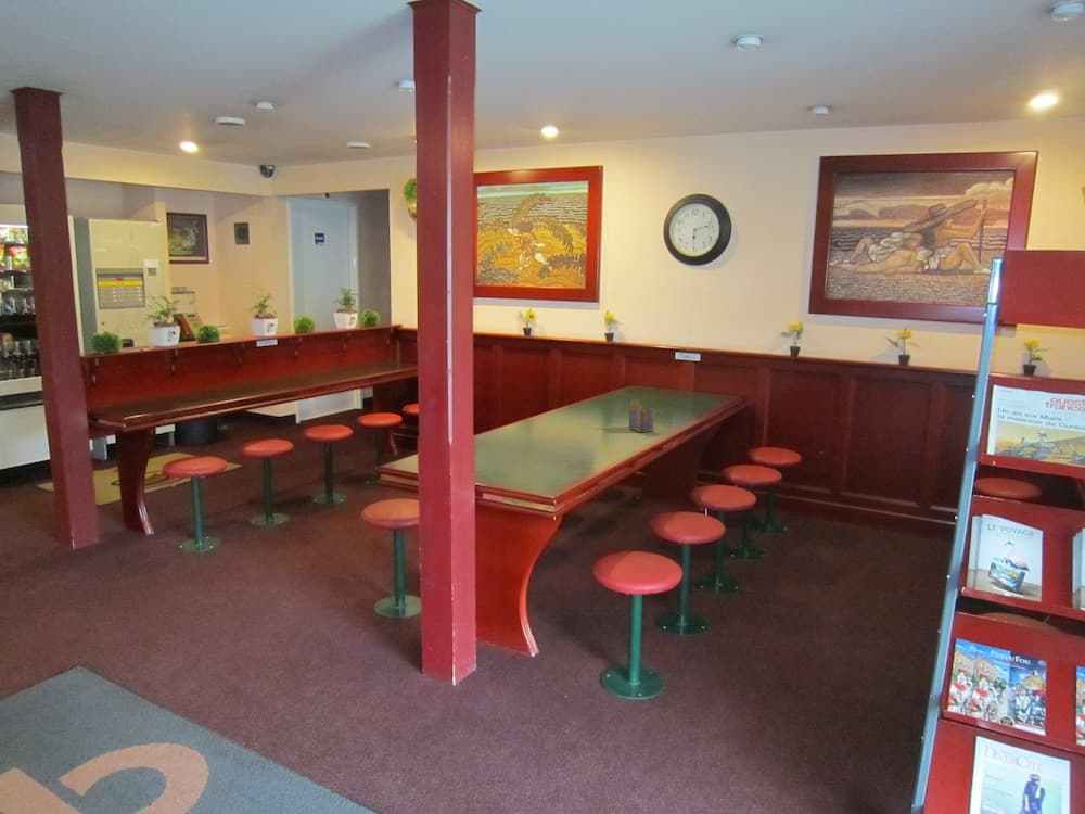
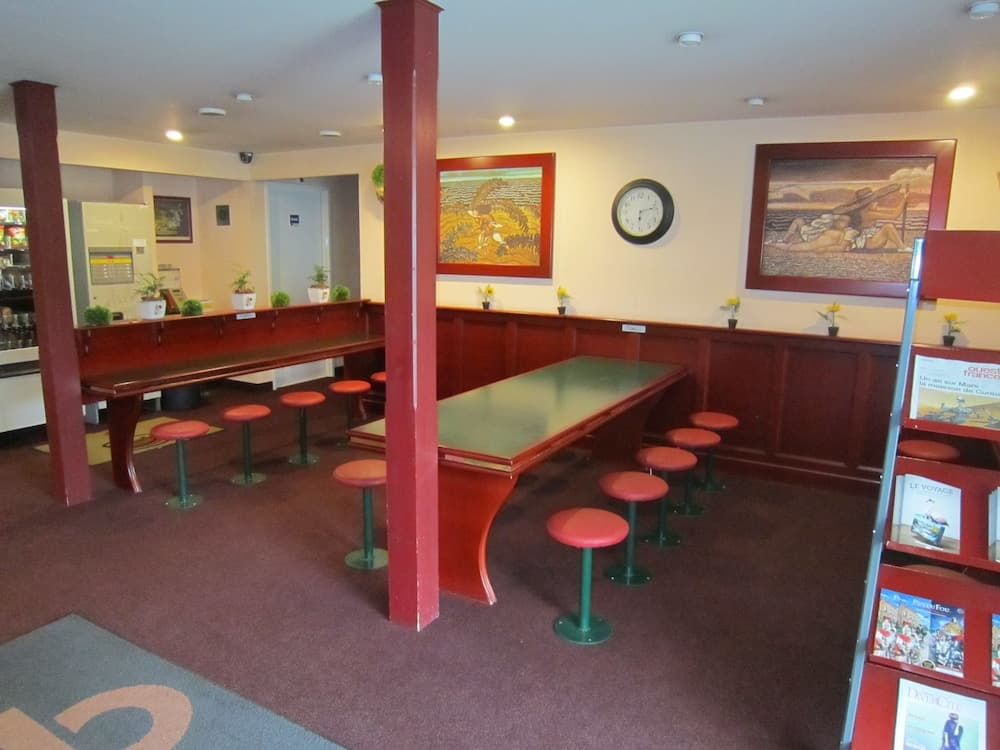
- napkin holder [628,398,655,433]
